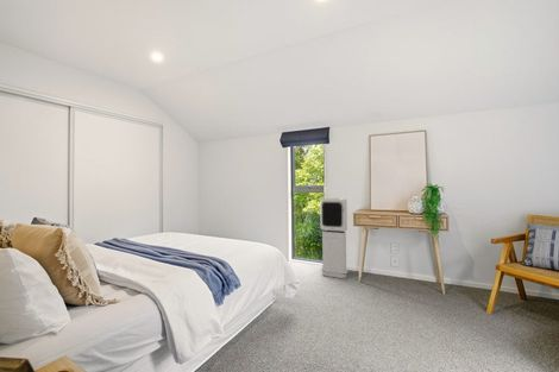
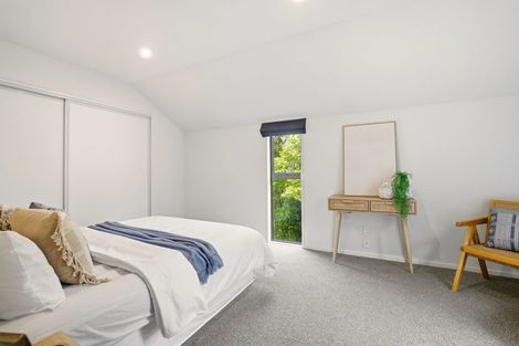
- air purifier [319,197,348,279]
